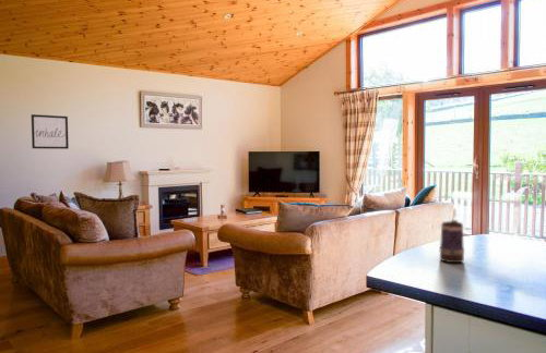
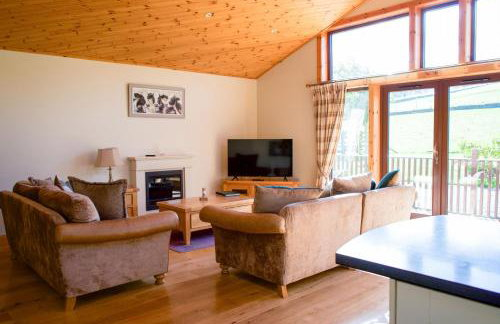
- mug [439,219,465,264]
- wall art [31,113,70,150]
